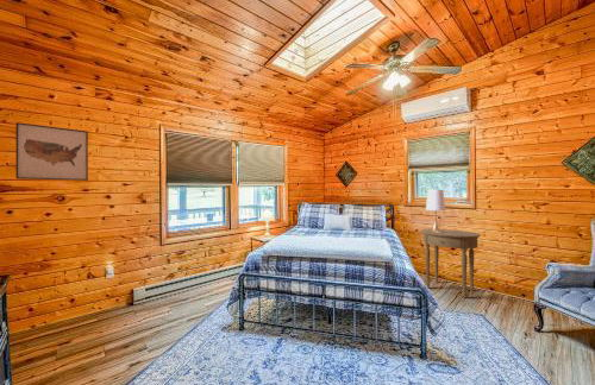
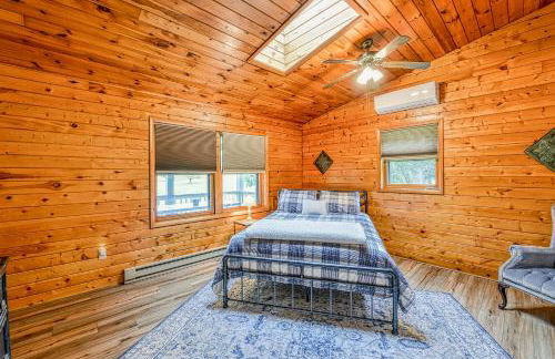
- wall art [15,121,89,182]
- side table [420,228,482,299]
- lamp [425,188,446,233]
